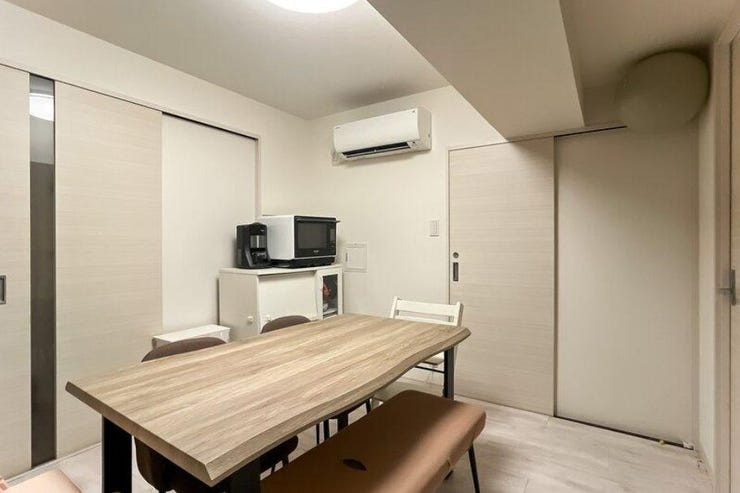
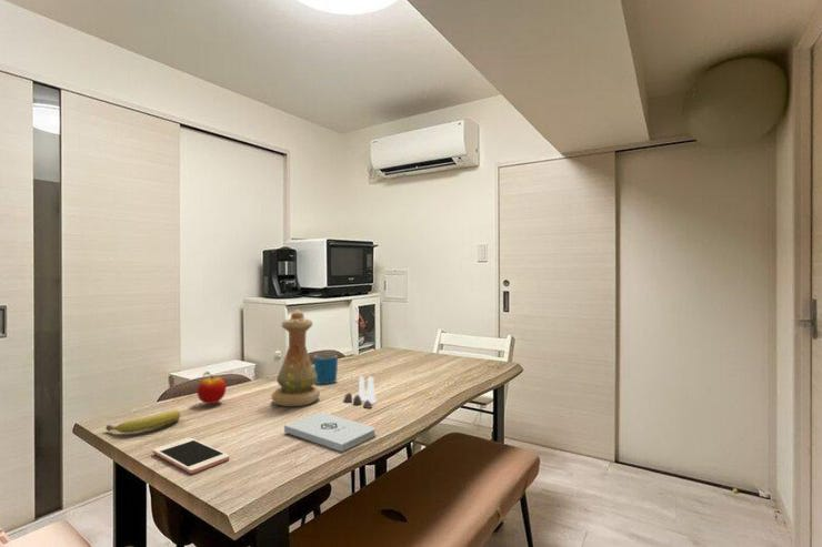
+ notepad [283,412,377,453]
+ mug [313,353,339,385]
+ cell phone [151,437,230,475]
+ fruit [104,409,182,434]
+ vase [270,308,321,407]
+ salt and pepper shaker set [342,375,378,409]
+ apple [196,371,228,405]
